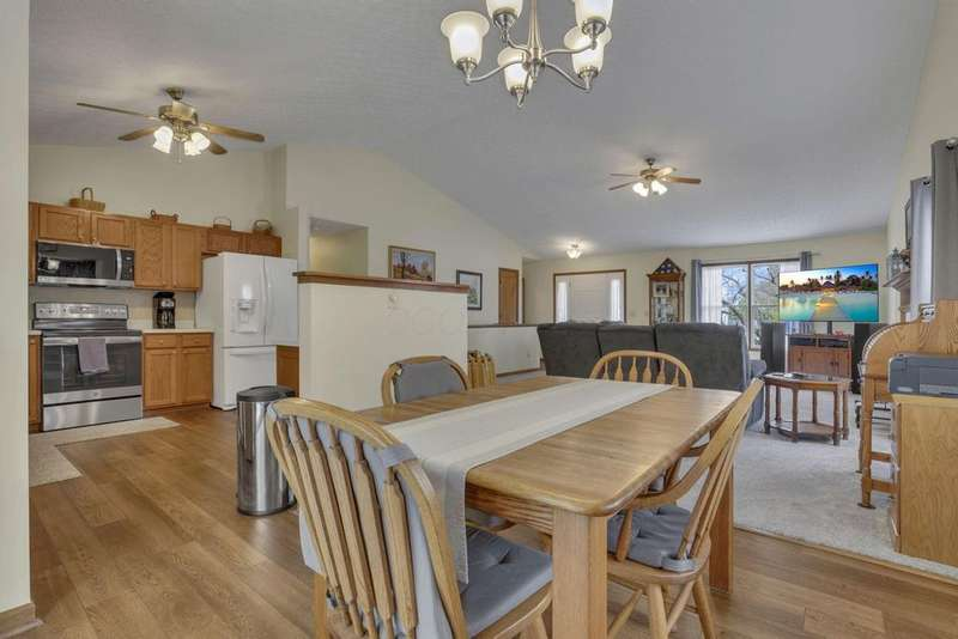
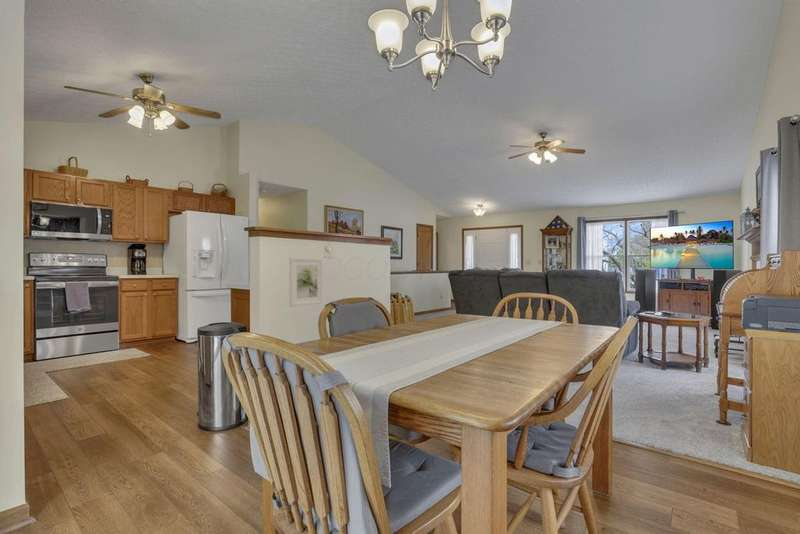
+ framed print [288,256,324,308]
